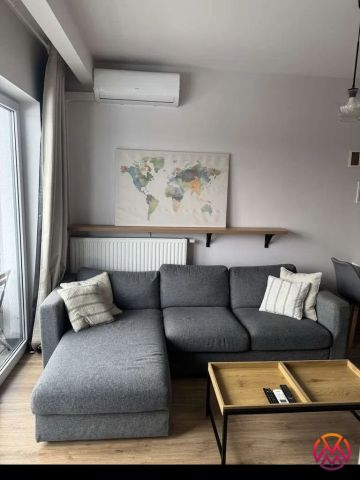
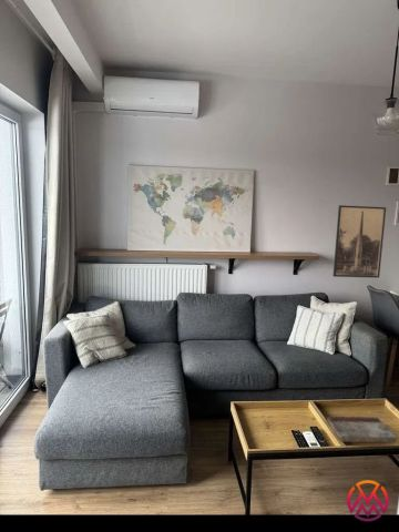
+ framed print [332,204,387,279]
+ book [326,416,398,443]
